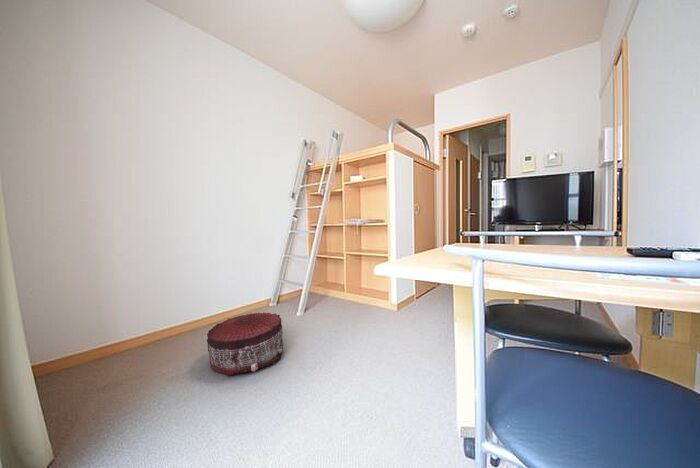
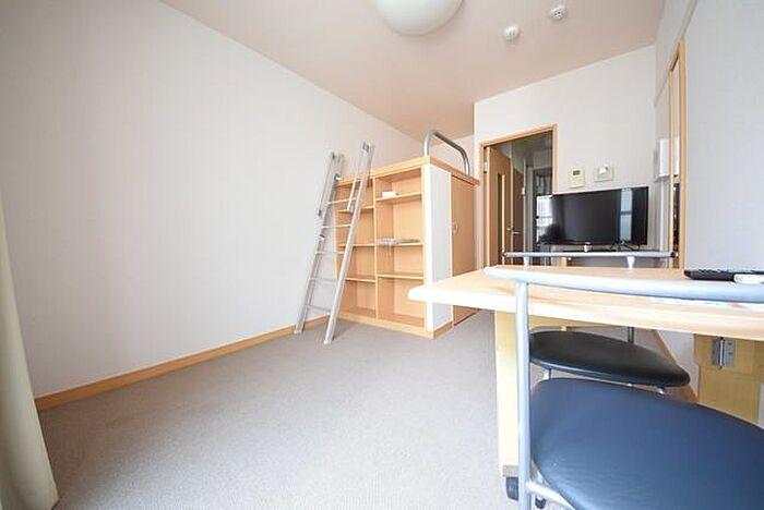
- pouf [206,311,284,377]
